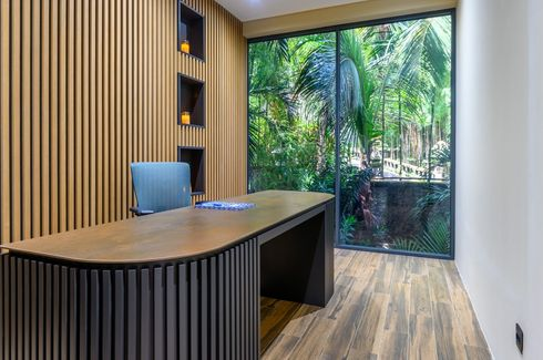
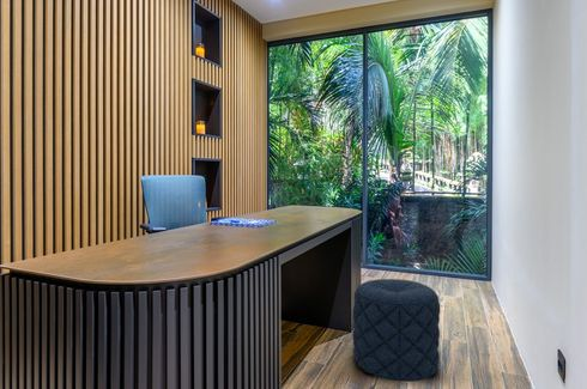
+ pouf [351,278,441,383]
